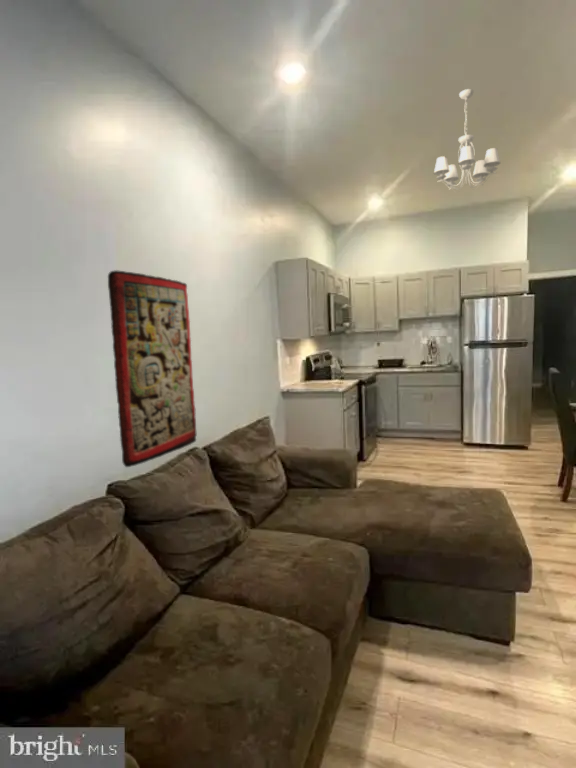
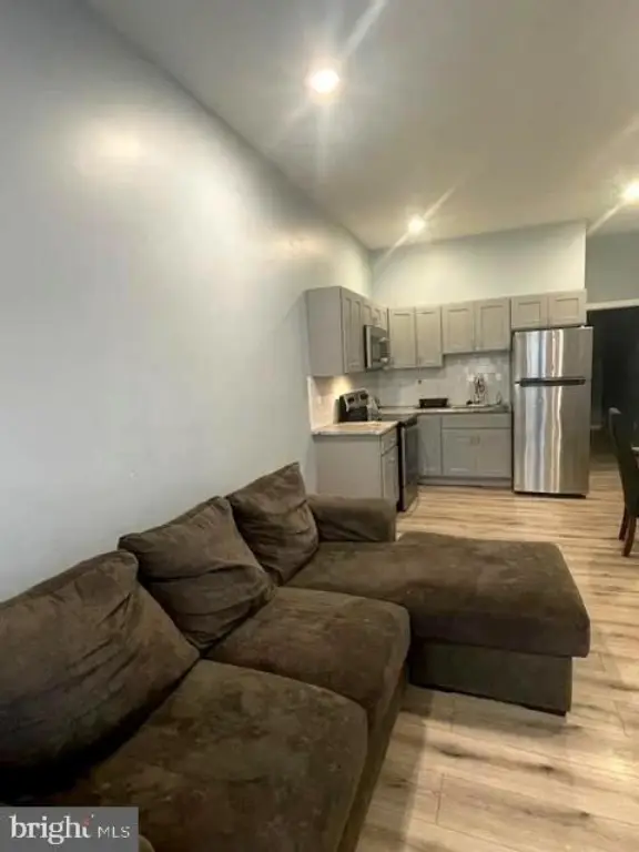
- stone relief [107,269,198,468]
- chandelier [433,88,501,194]
